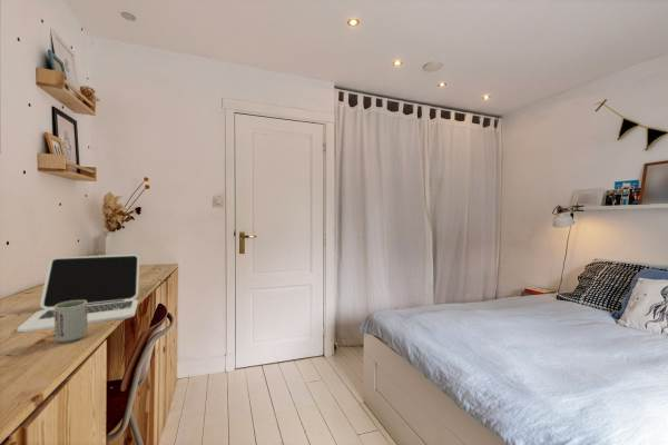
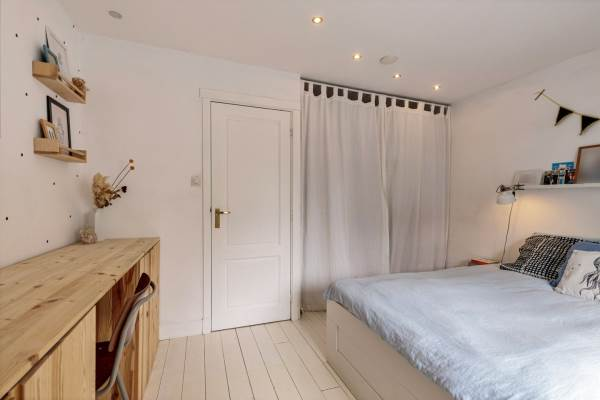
- cup [53,300,89,344]
- laptop [16,253,140,333]
